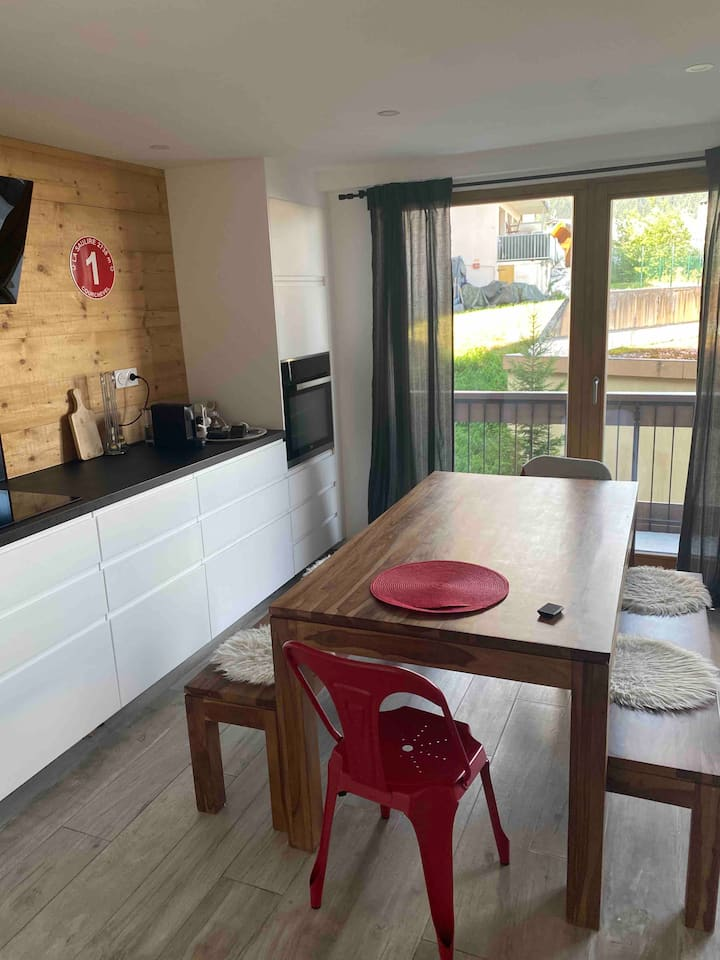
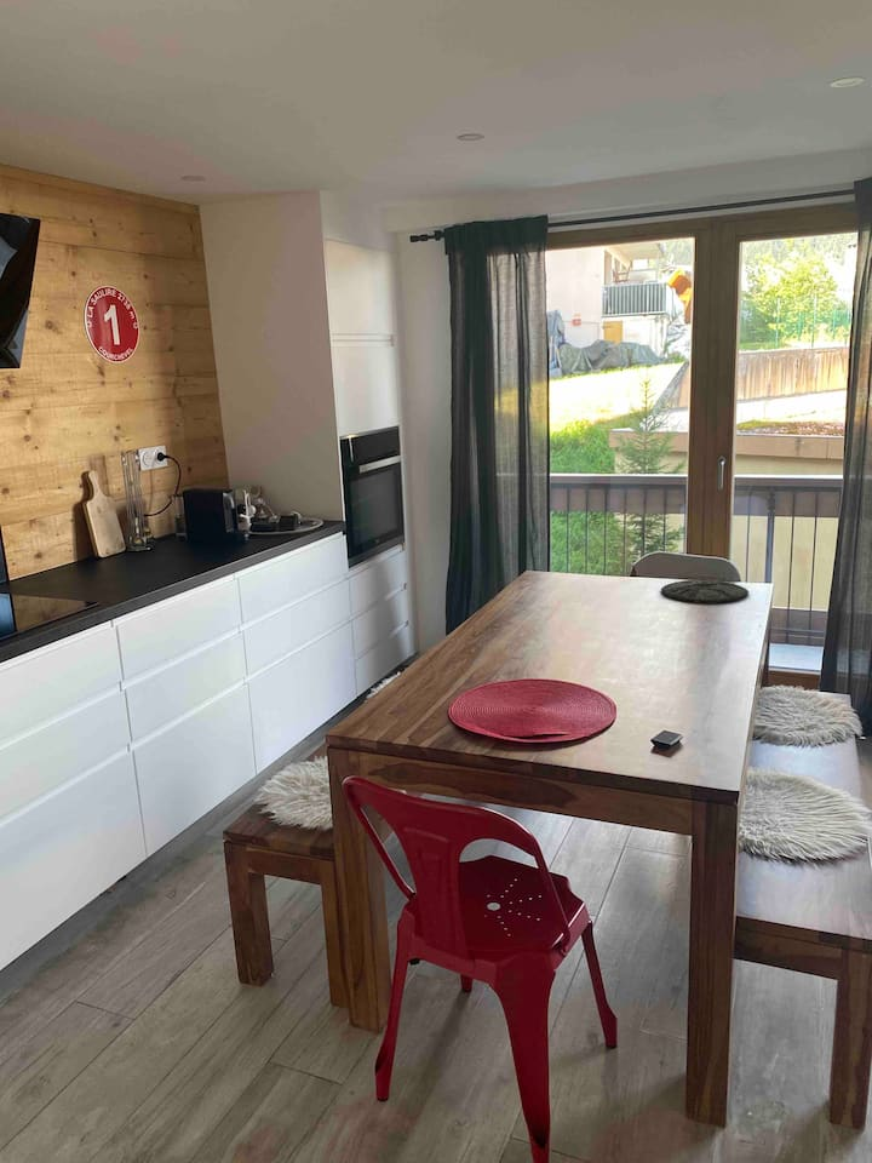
+ plate [660,579,750,605]
